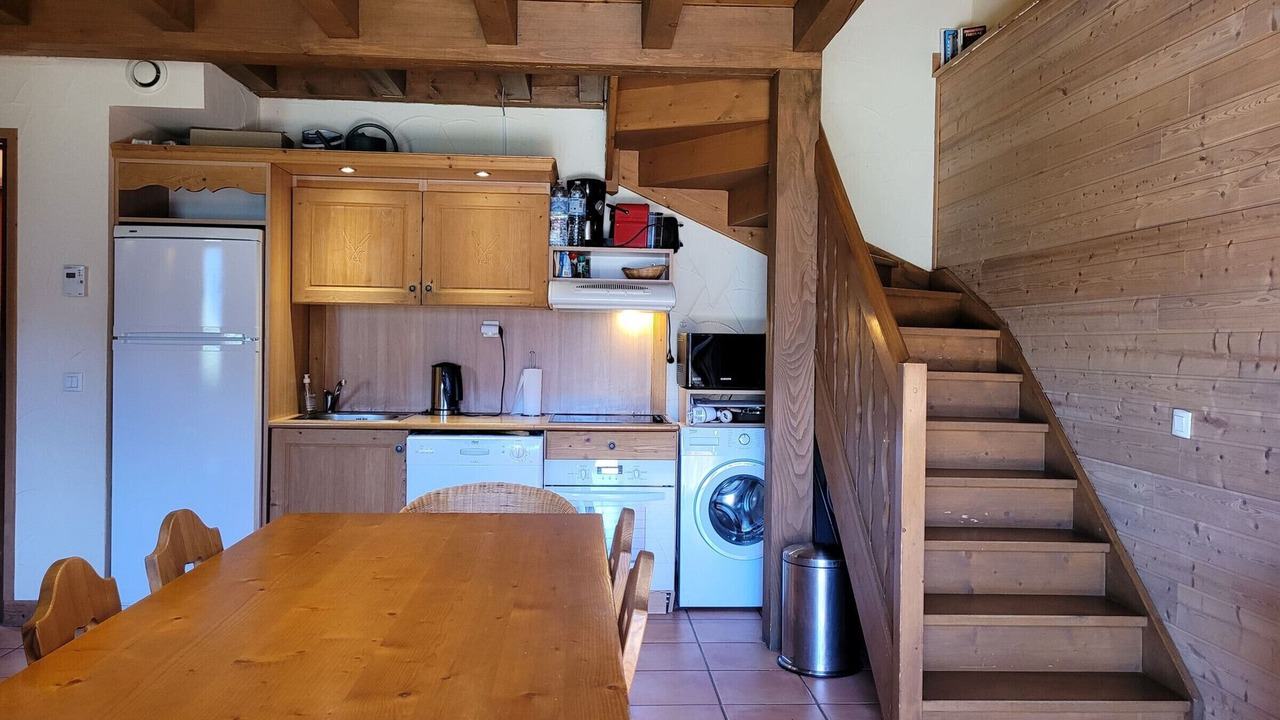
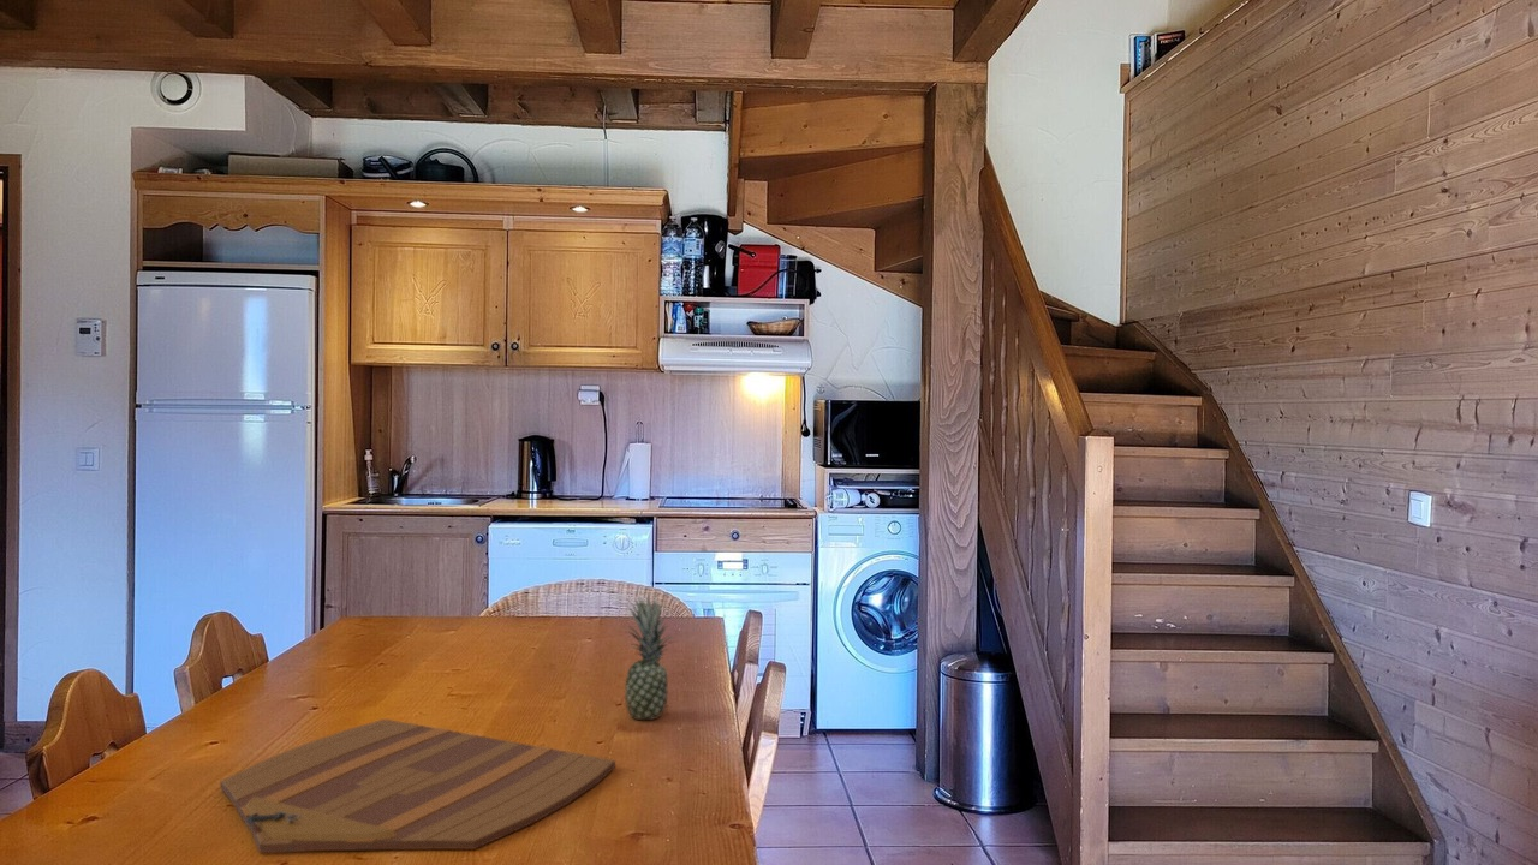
+ cutting board [219,718,616,854]
+ fruit [624,592,673,721]
